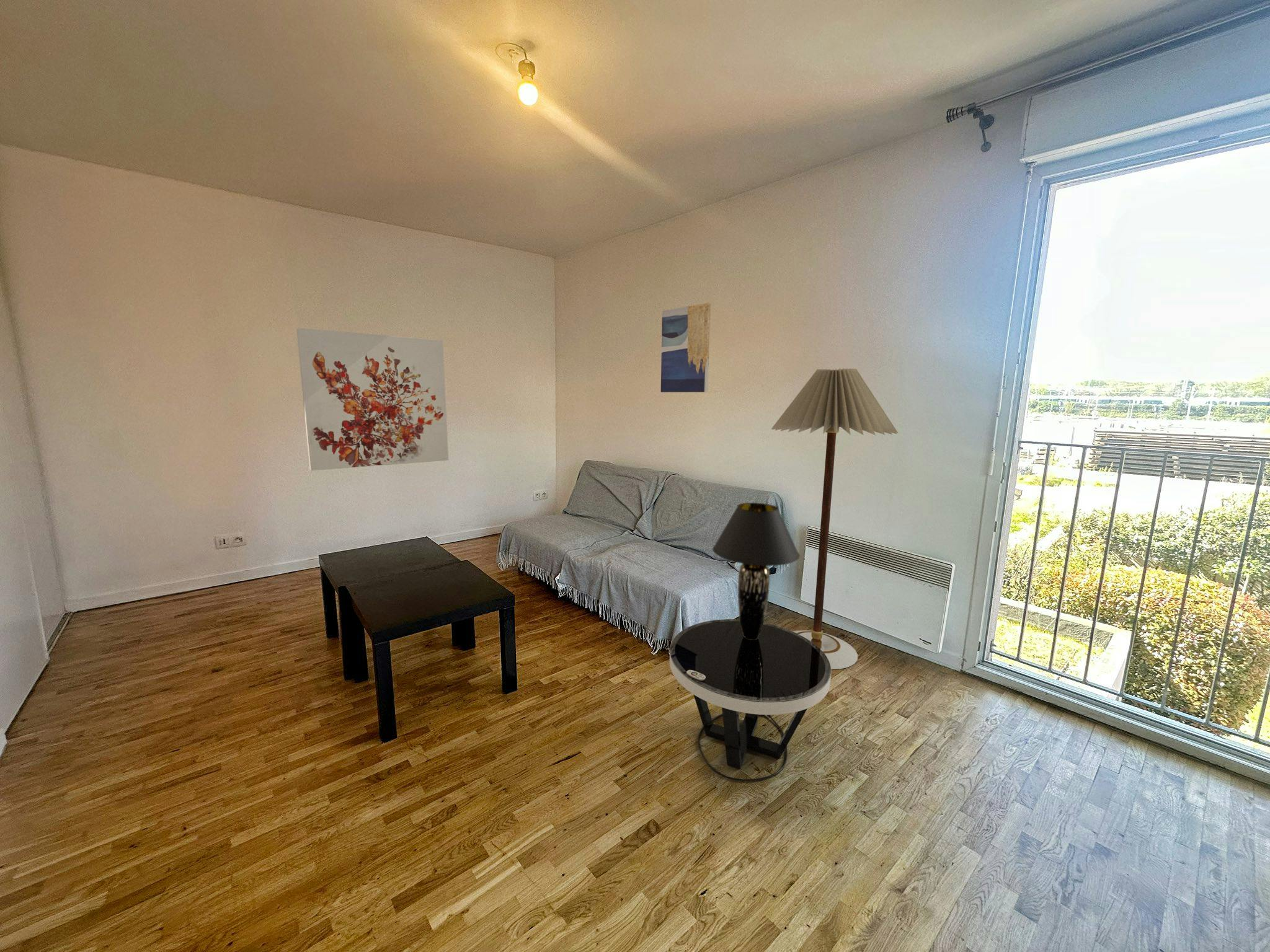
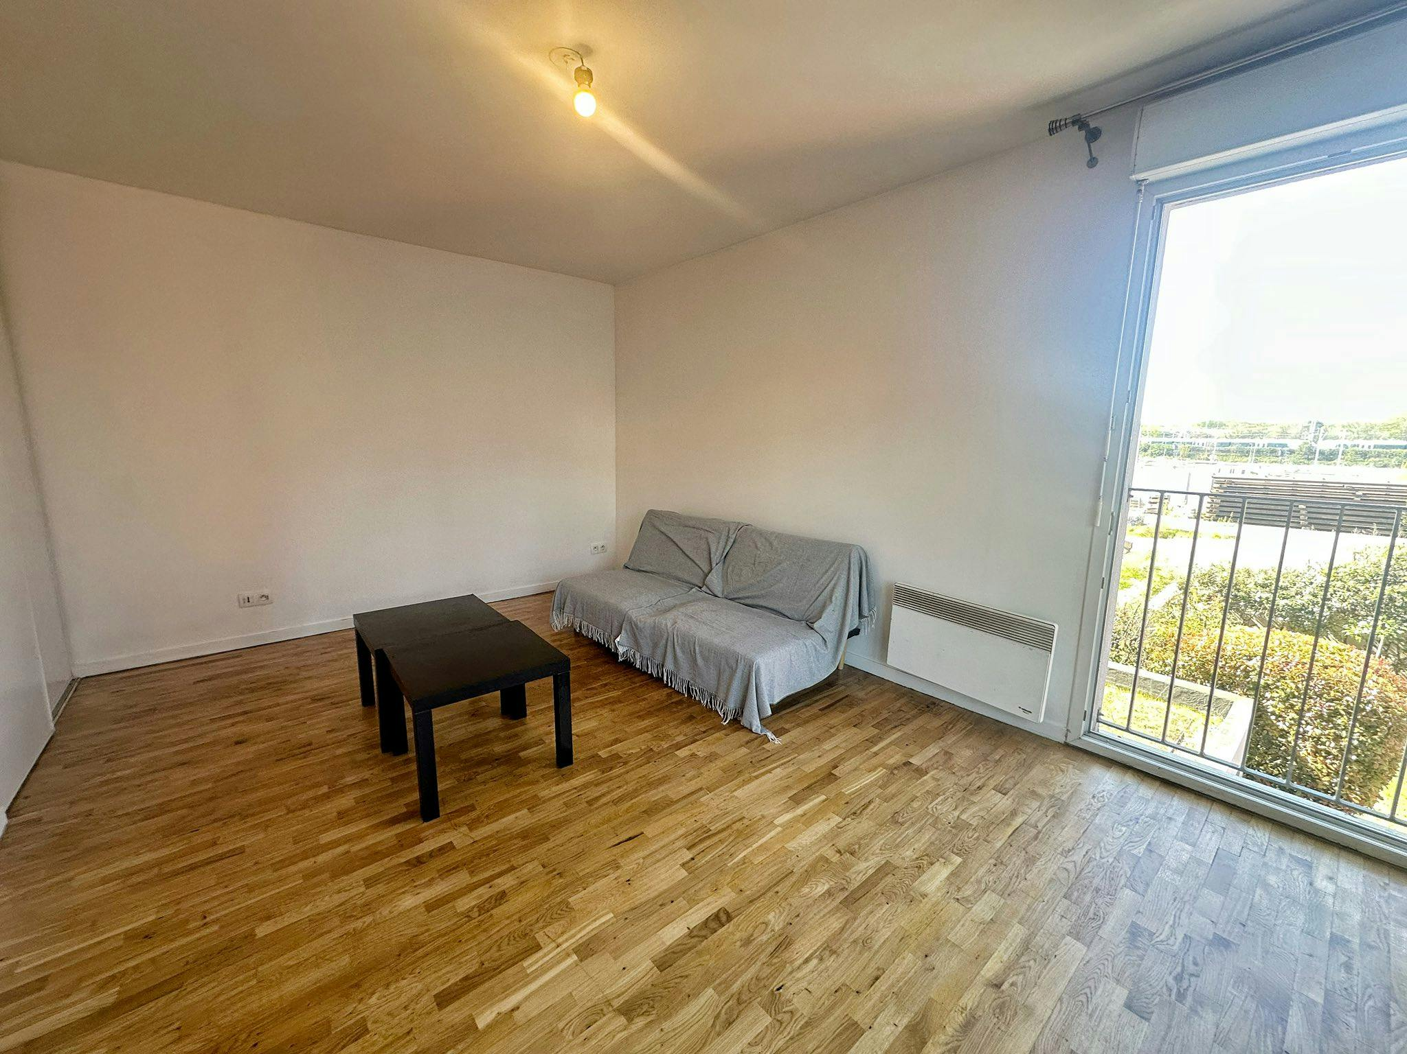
- floor lamp [771,368,899,670]
- wall art [296,327,449,471]
- table lamp [712,502,801,640]
- side table [669,619,832,782]
- wall art [660,302,711,393]
